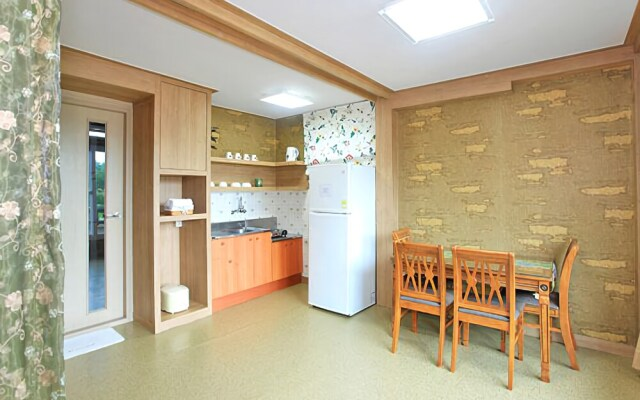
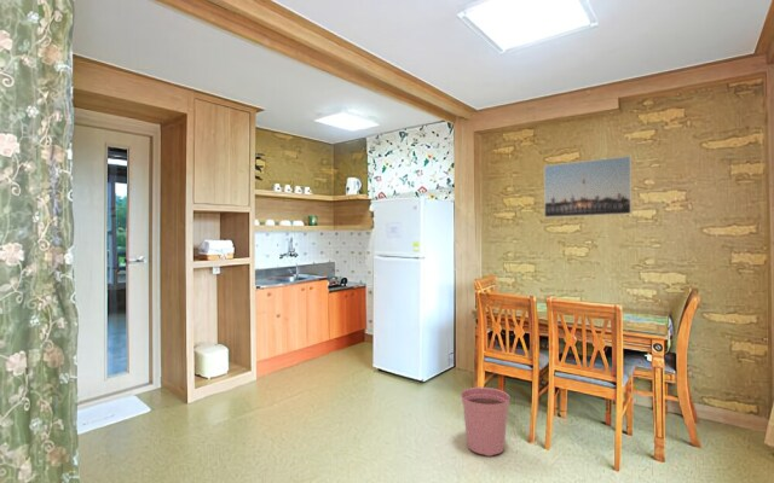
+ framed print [543,155,633,219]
+ plant pot [460,386,512,458]
